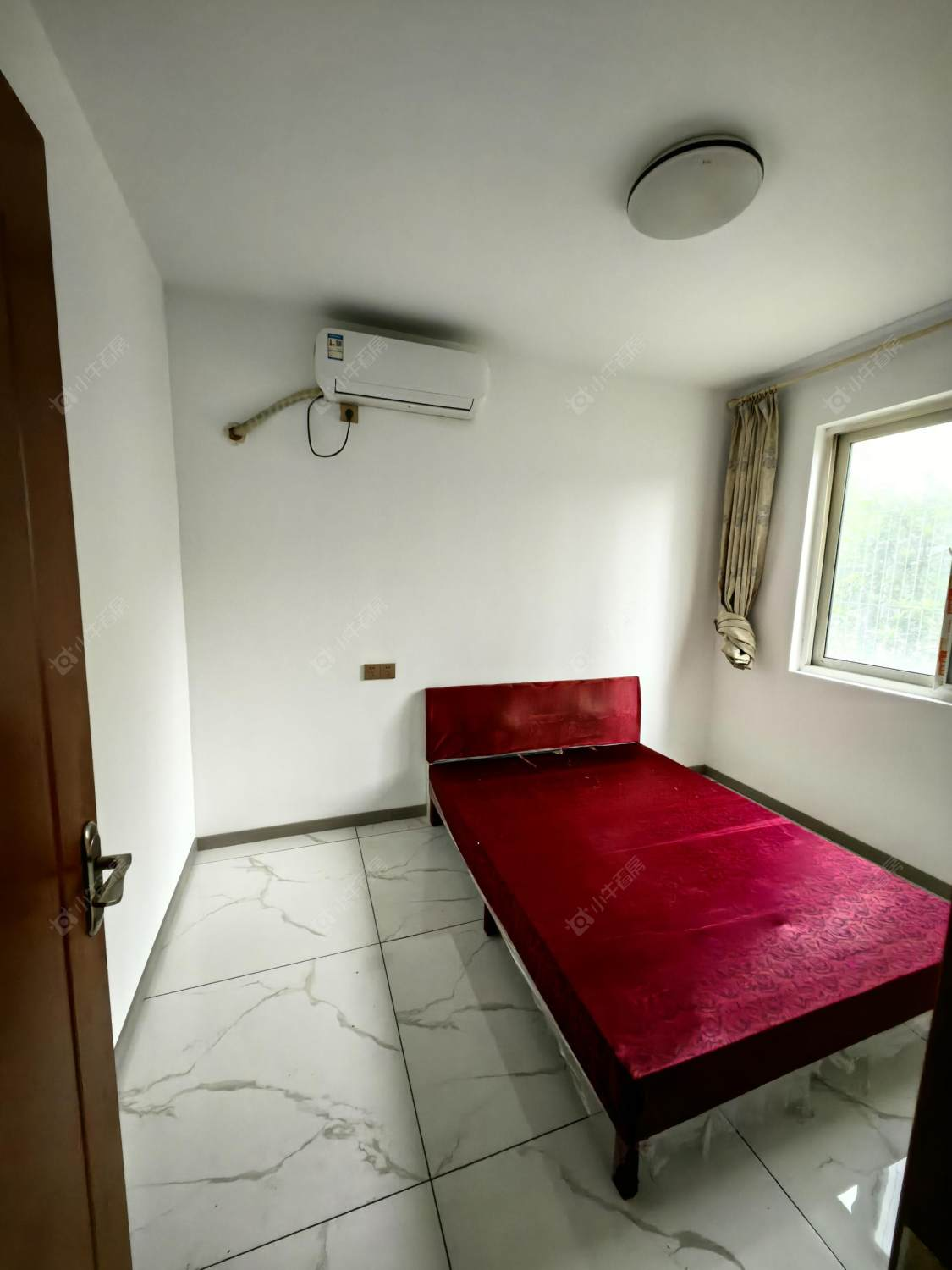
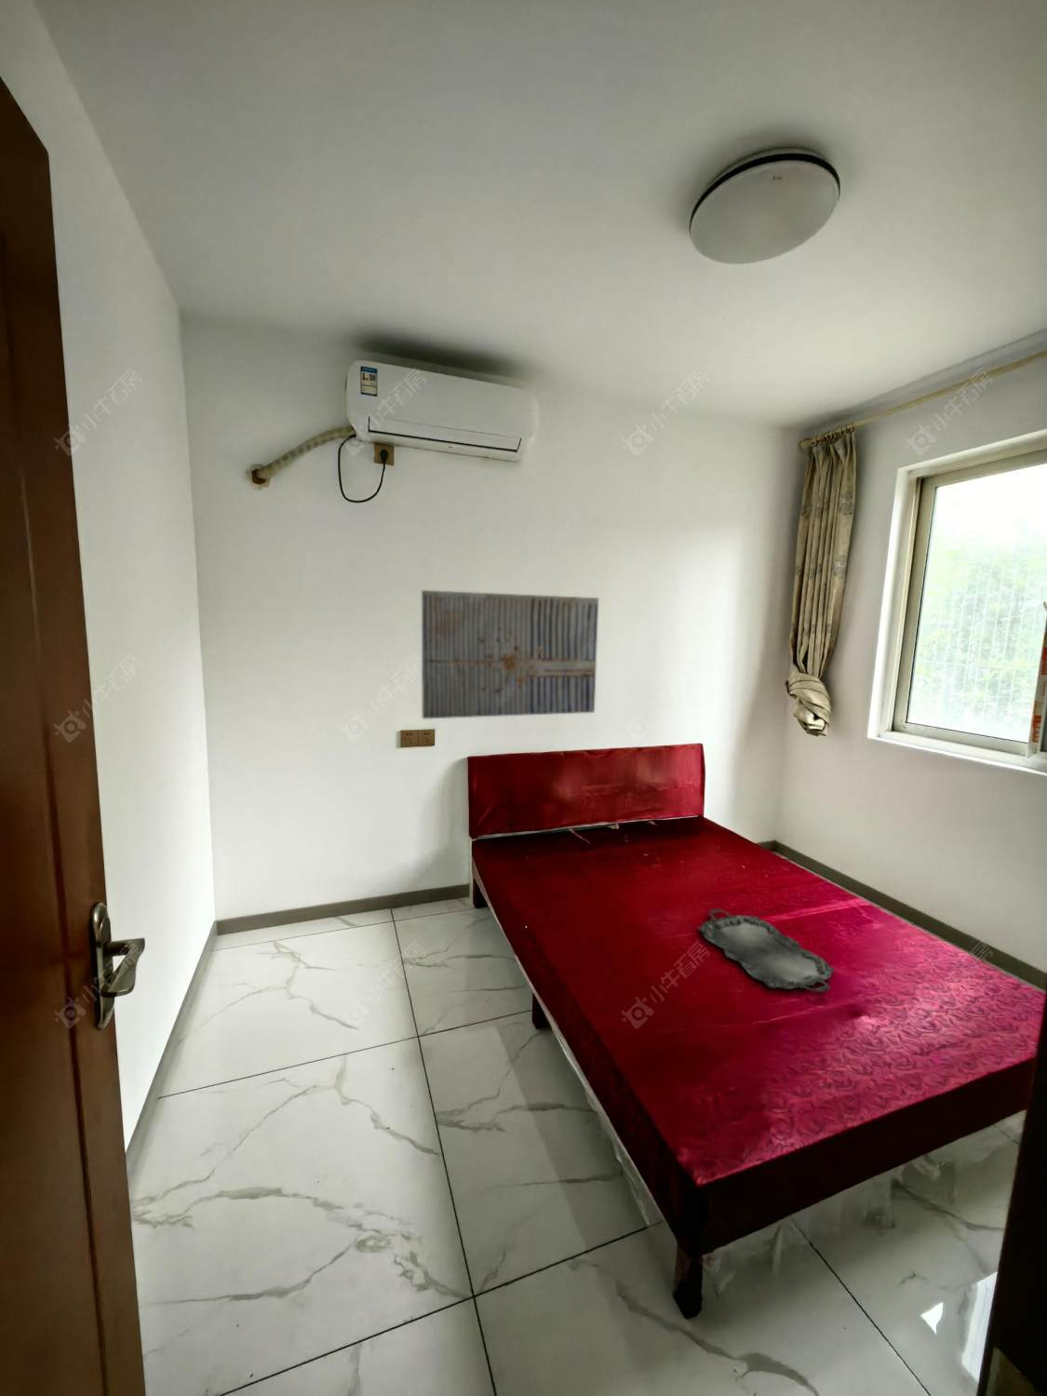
+ wall art [420,589,599,719]
+ serving tray [697,908,836,993]
